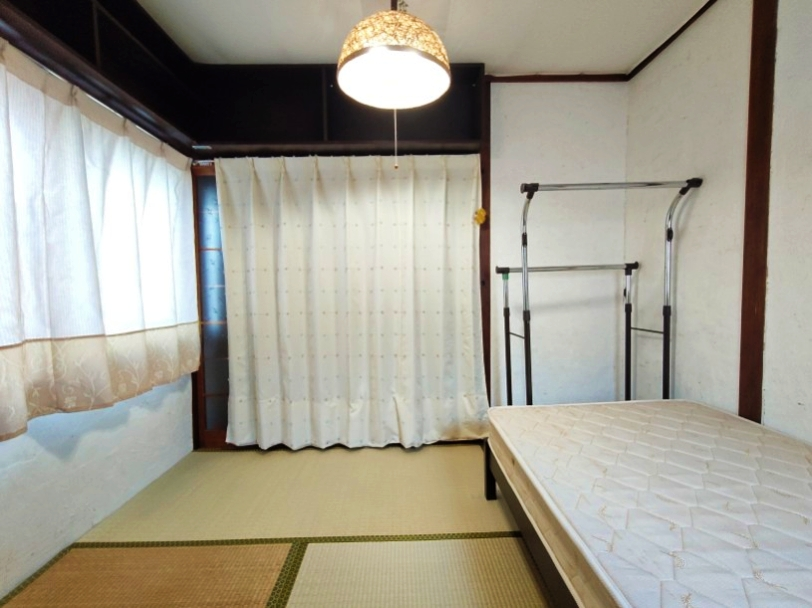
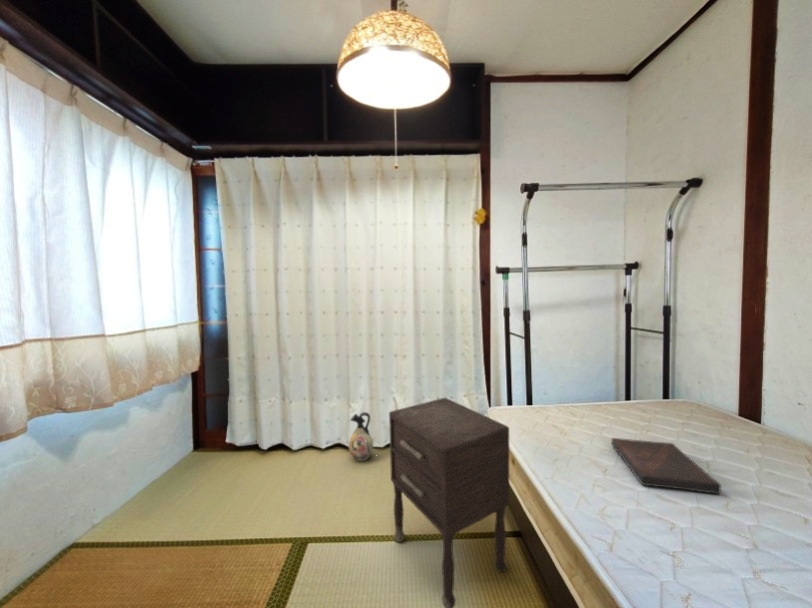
+ nightstand [388,397,510,608]
+ ceramic jug [348,411,374,462]
+ book [610,437,722,495]
